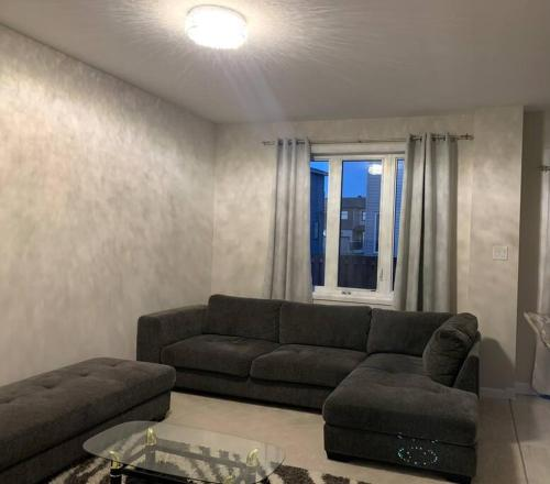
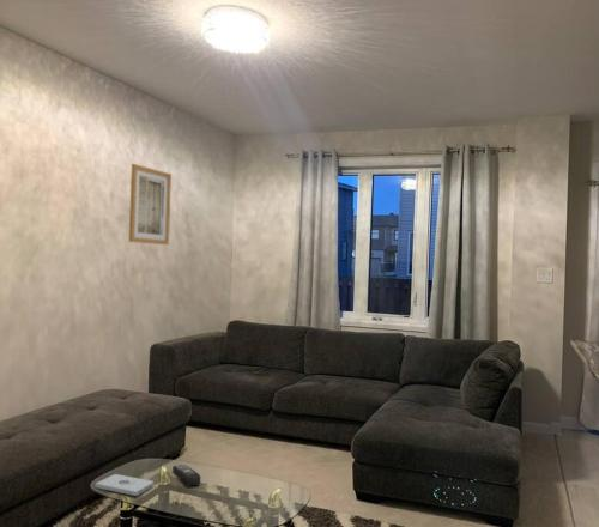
+ wall art [128,163,173,246]
+ notepad [95,473,155,497]
+ remote control [171,464,201,487]
